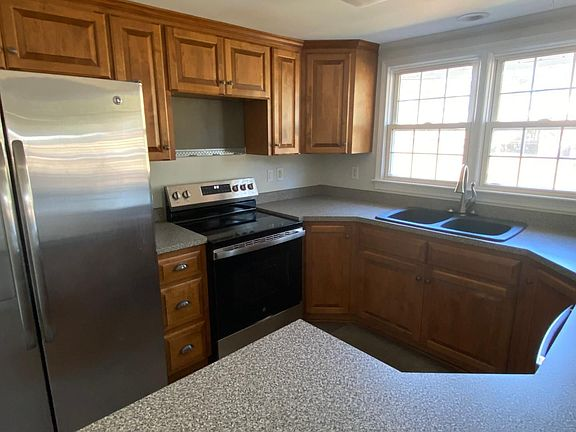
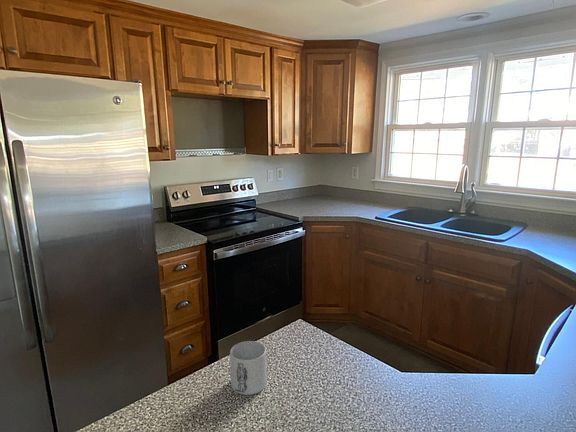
+ mug [229,340,268,396]
